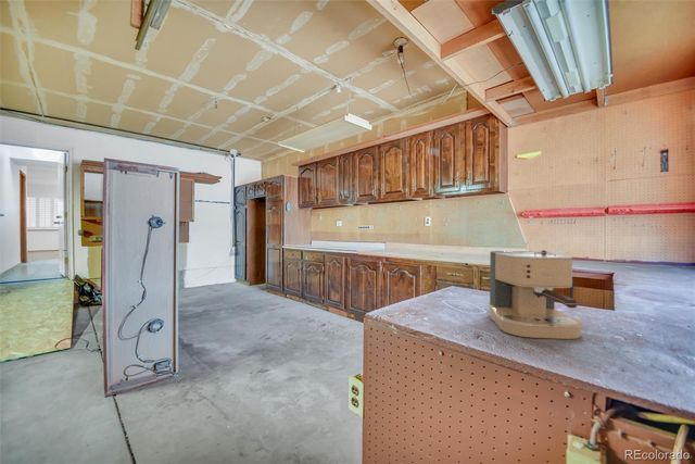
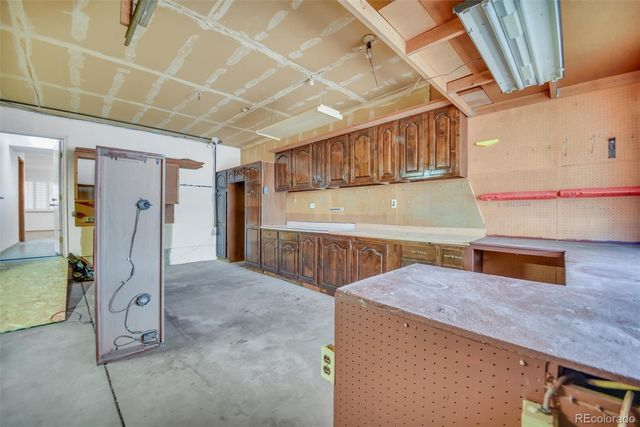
- coffee maker [488,249,584,340]
